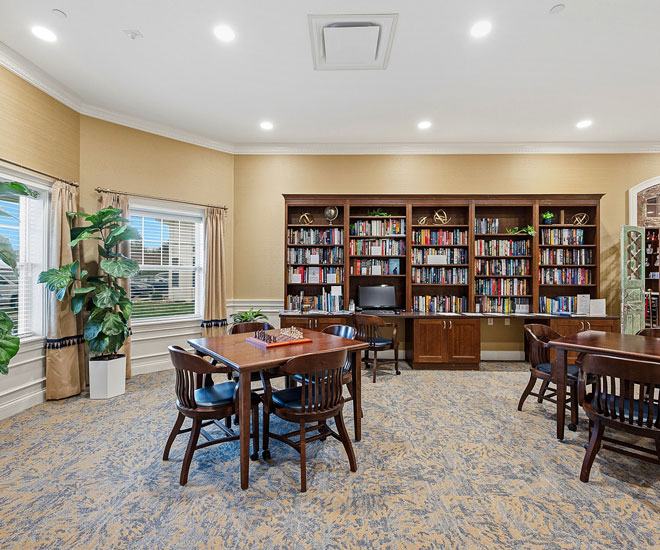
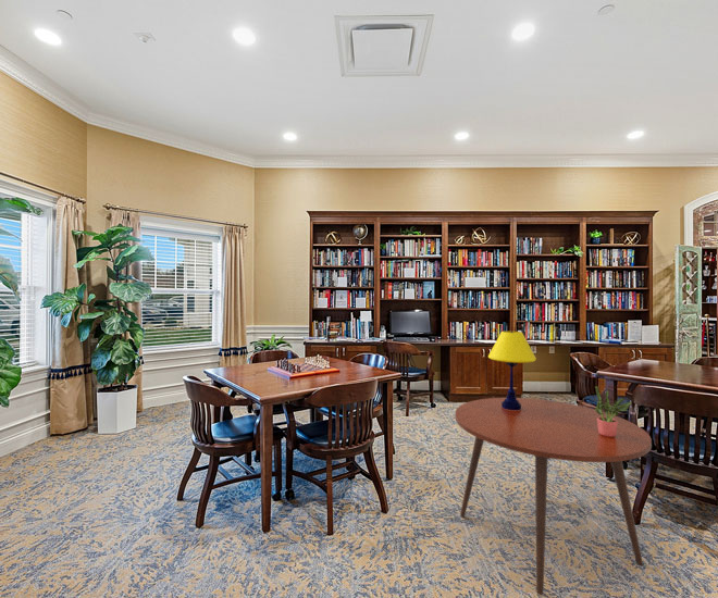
+ potted plant [594,385,633,437]
+ table lamp [487,331,537,410]
+ dining table [454,397,653,596]
